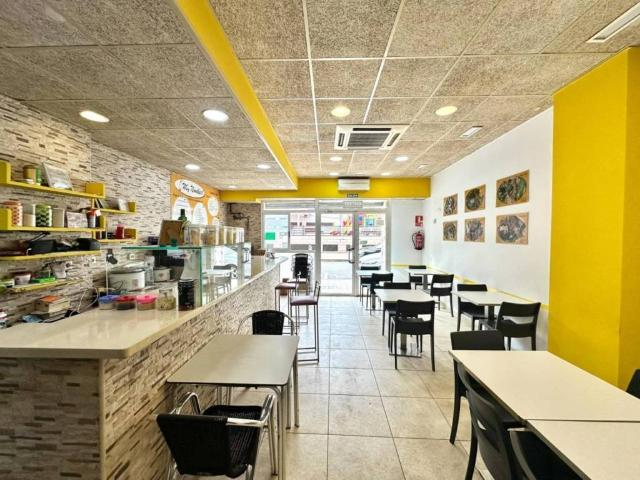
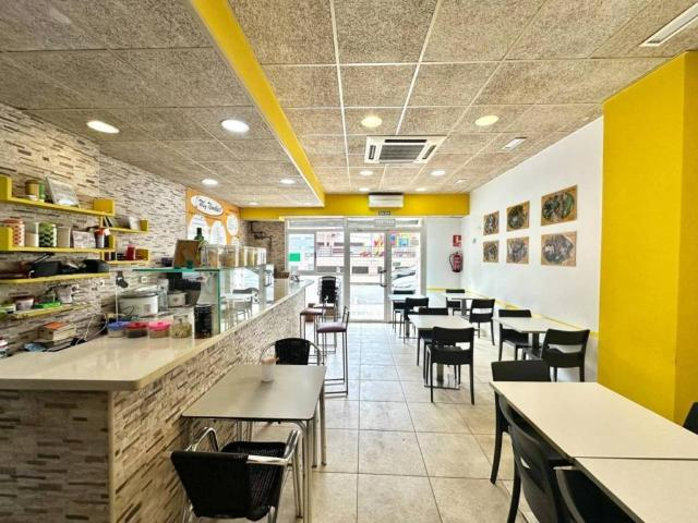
+ utensil holder [258,351,280,382]
